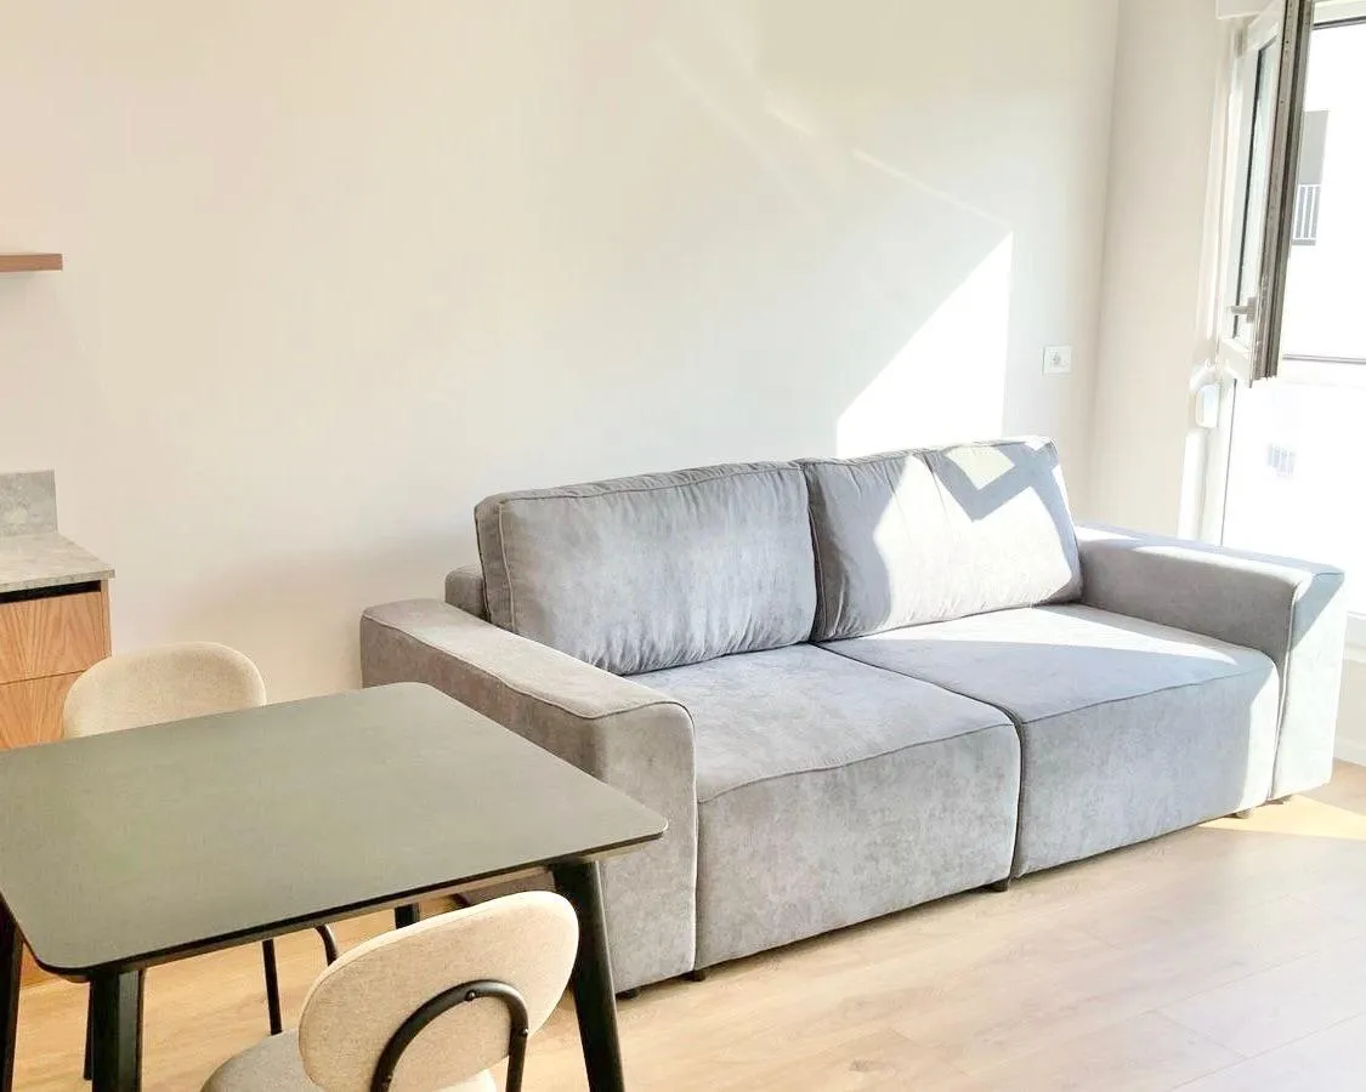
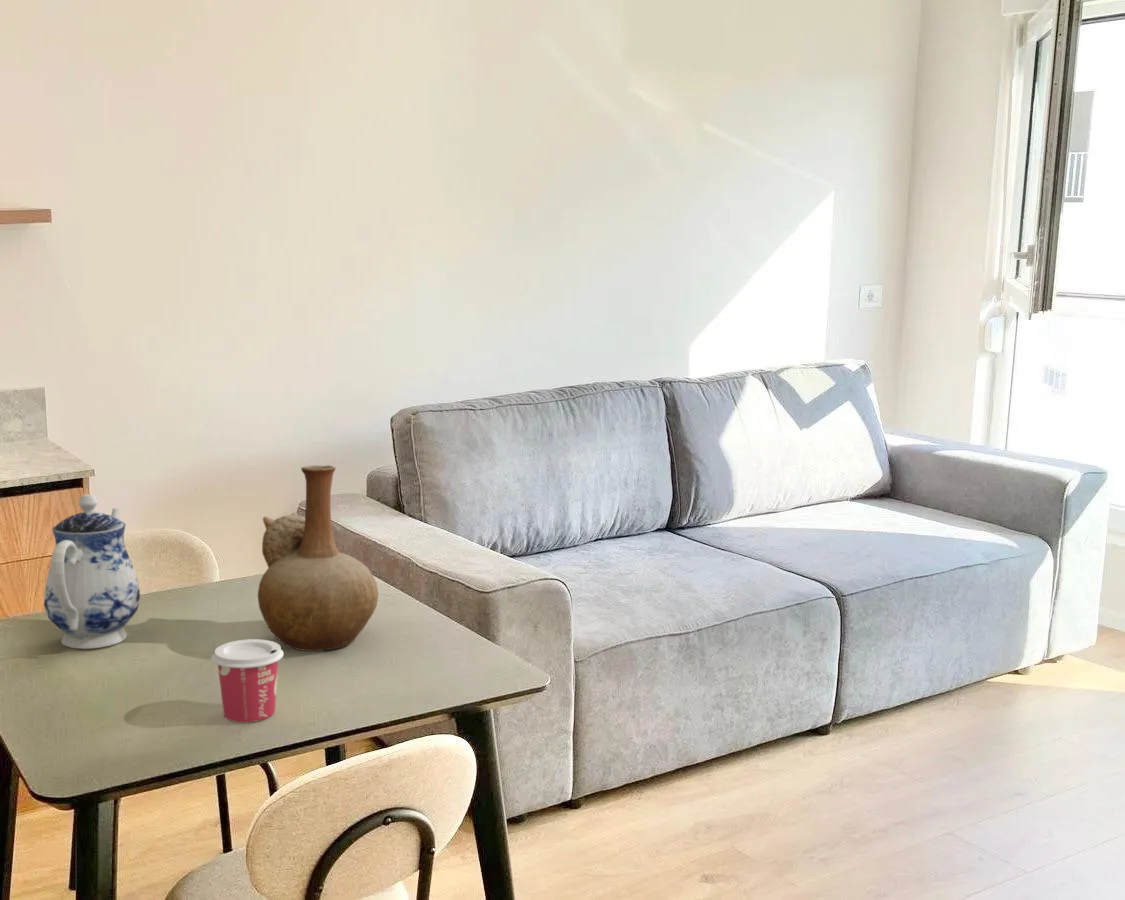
+ teapot [43,493,141,650]
+ vase [257,464,379,652]
+ cup [211,638,285,723]
